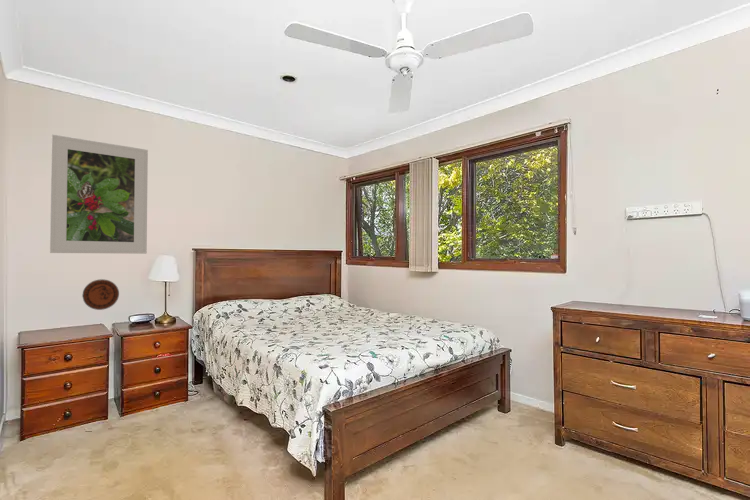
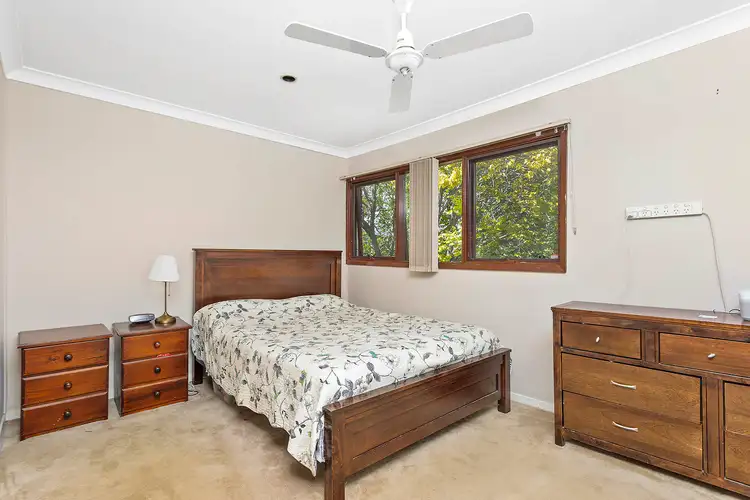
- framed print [49,133,149,255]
- decorative plate [81,278,120,311]
